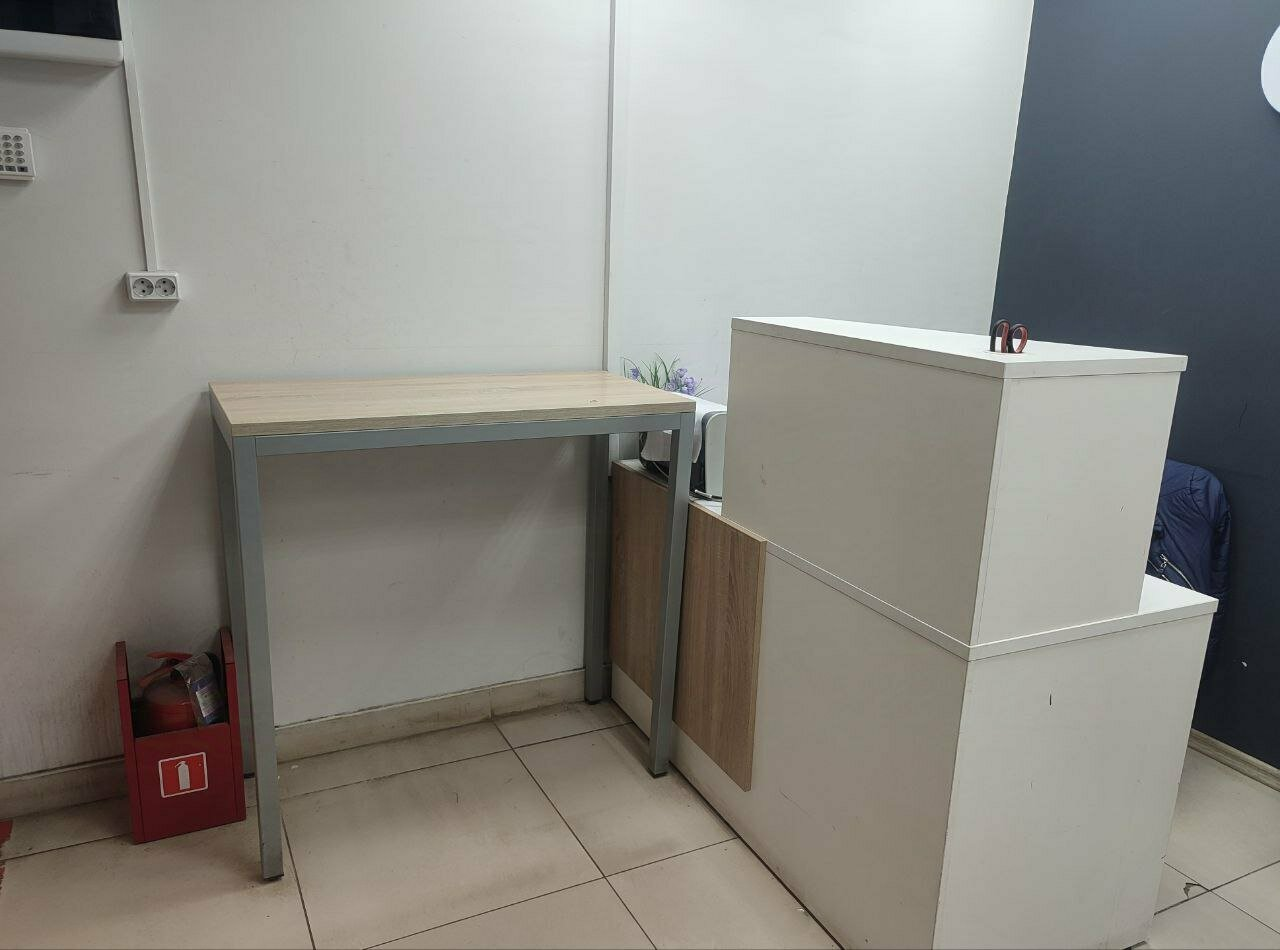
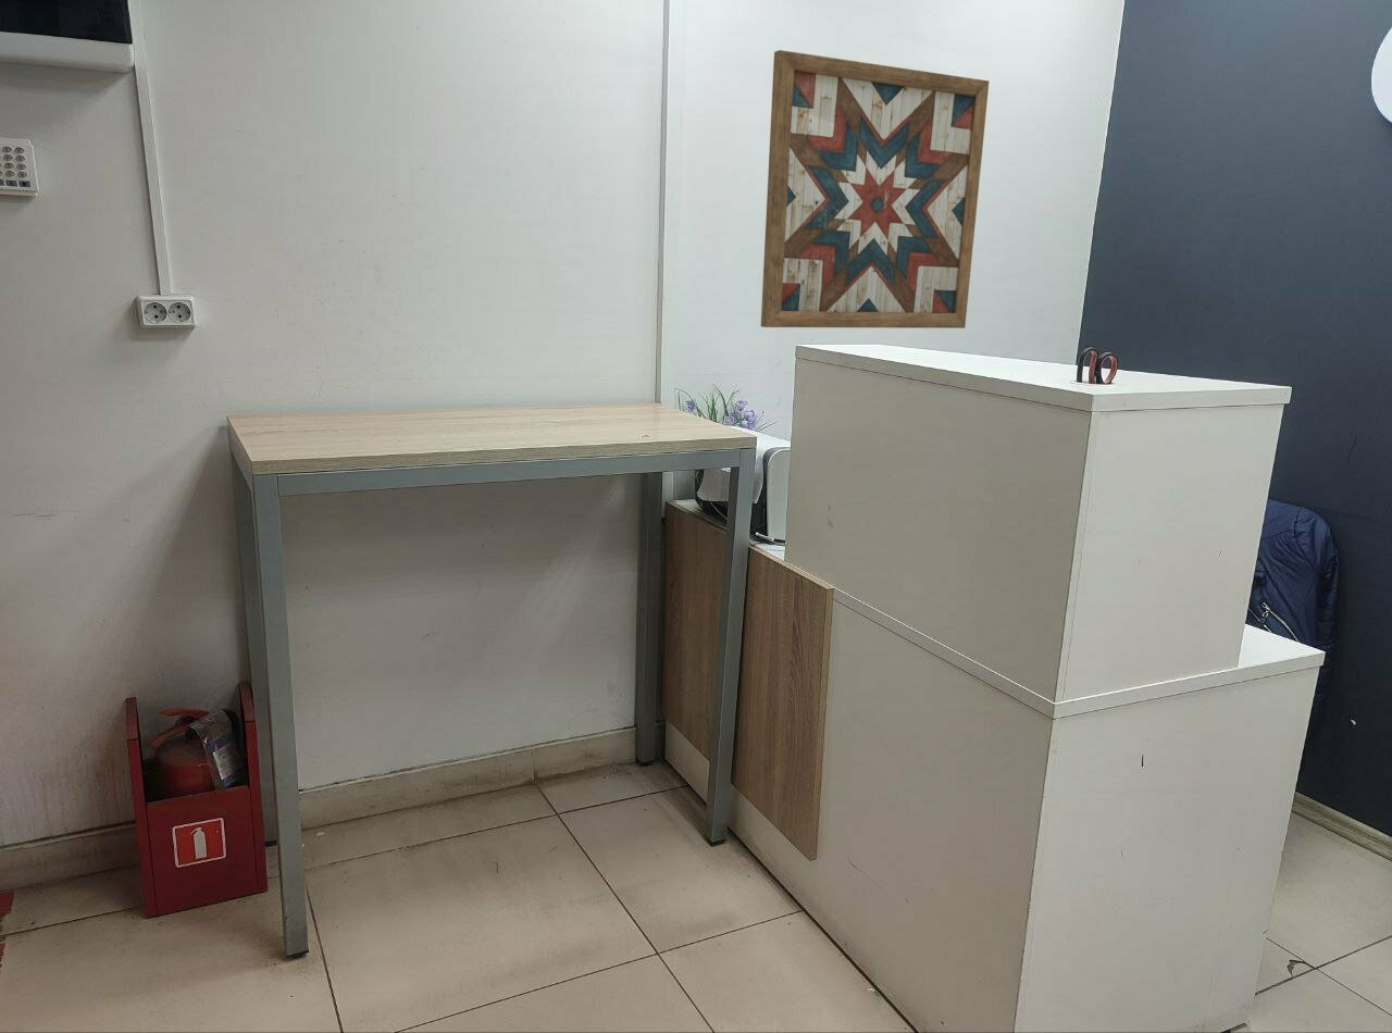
+ wall art [760,49,991,329]
